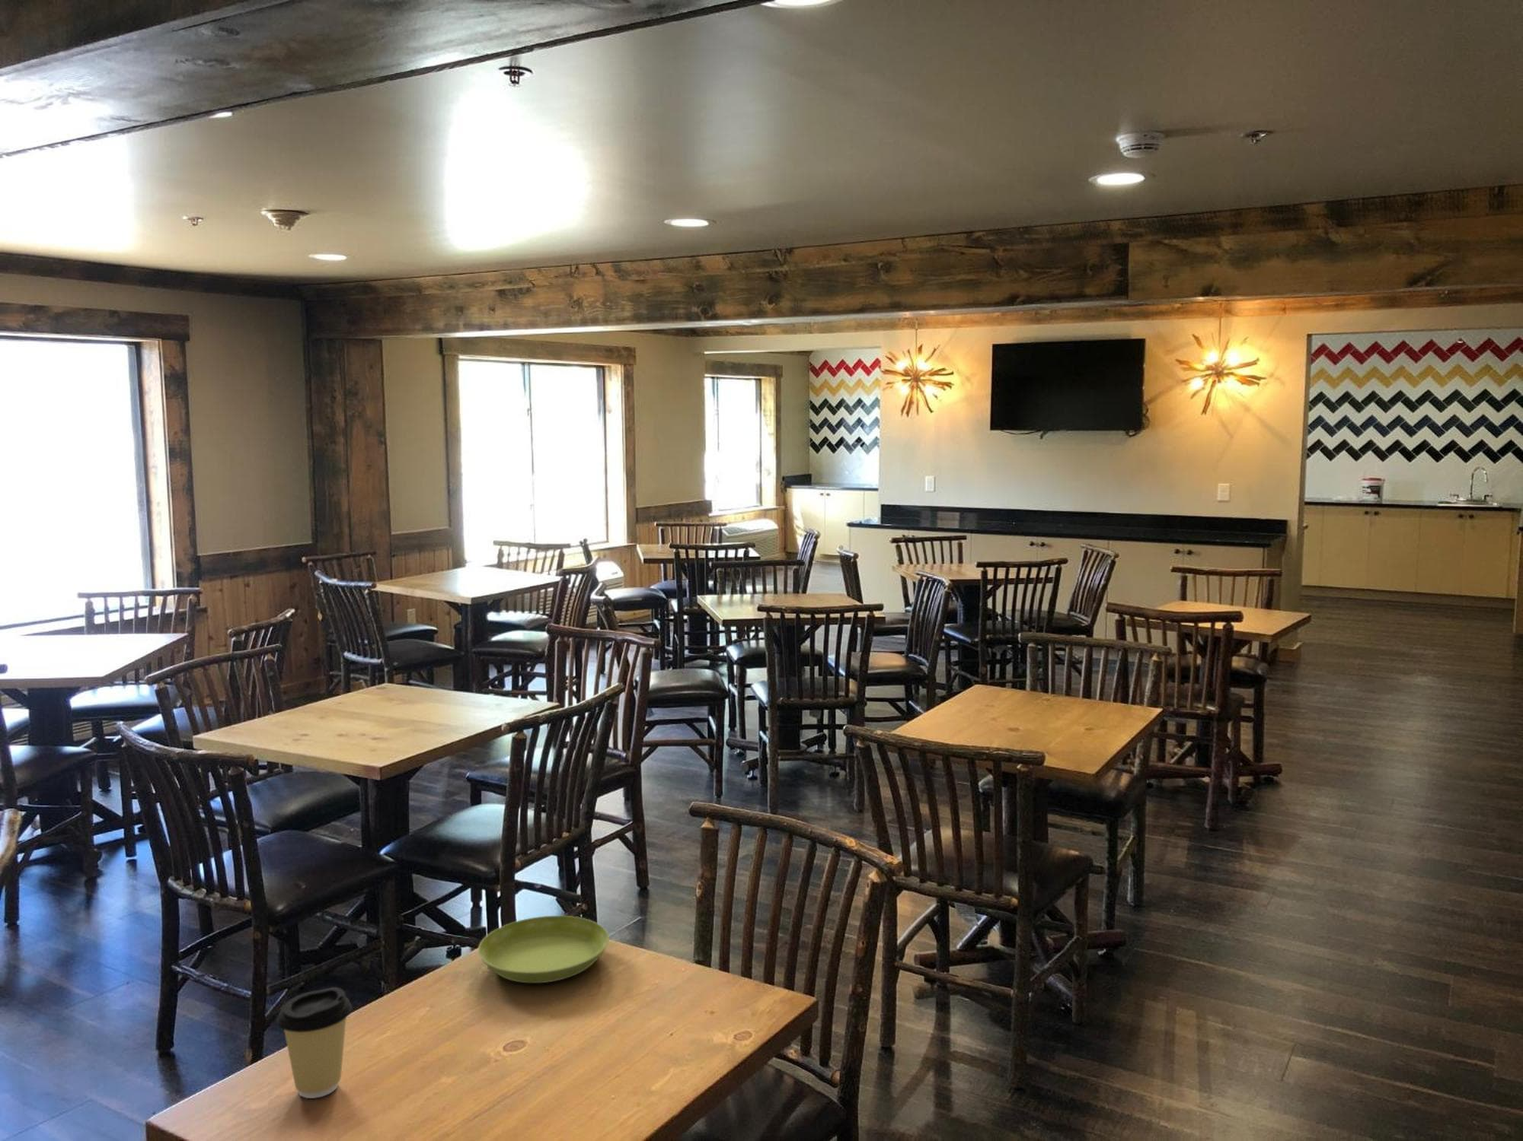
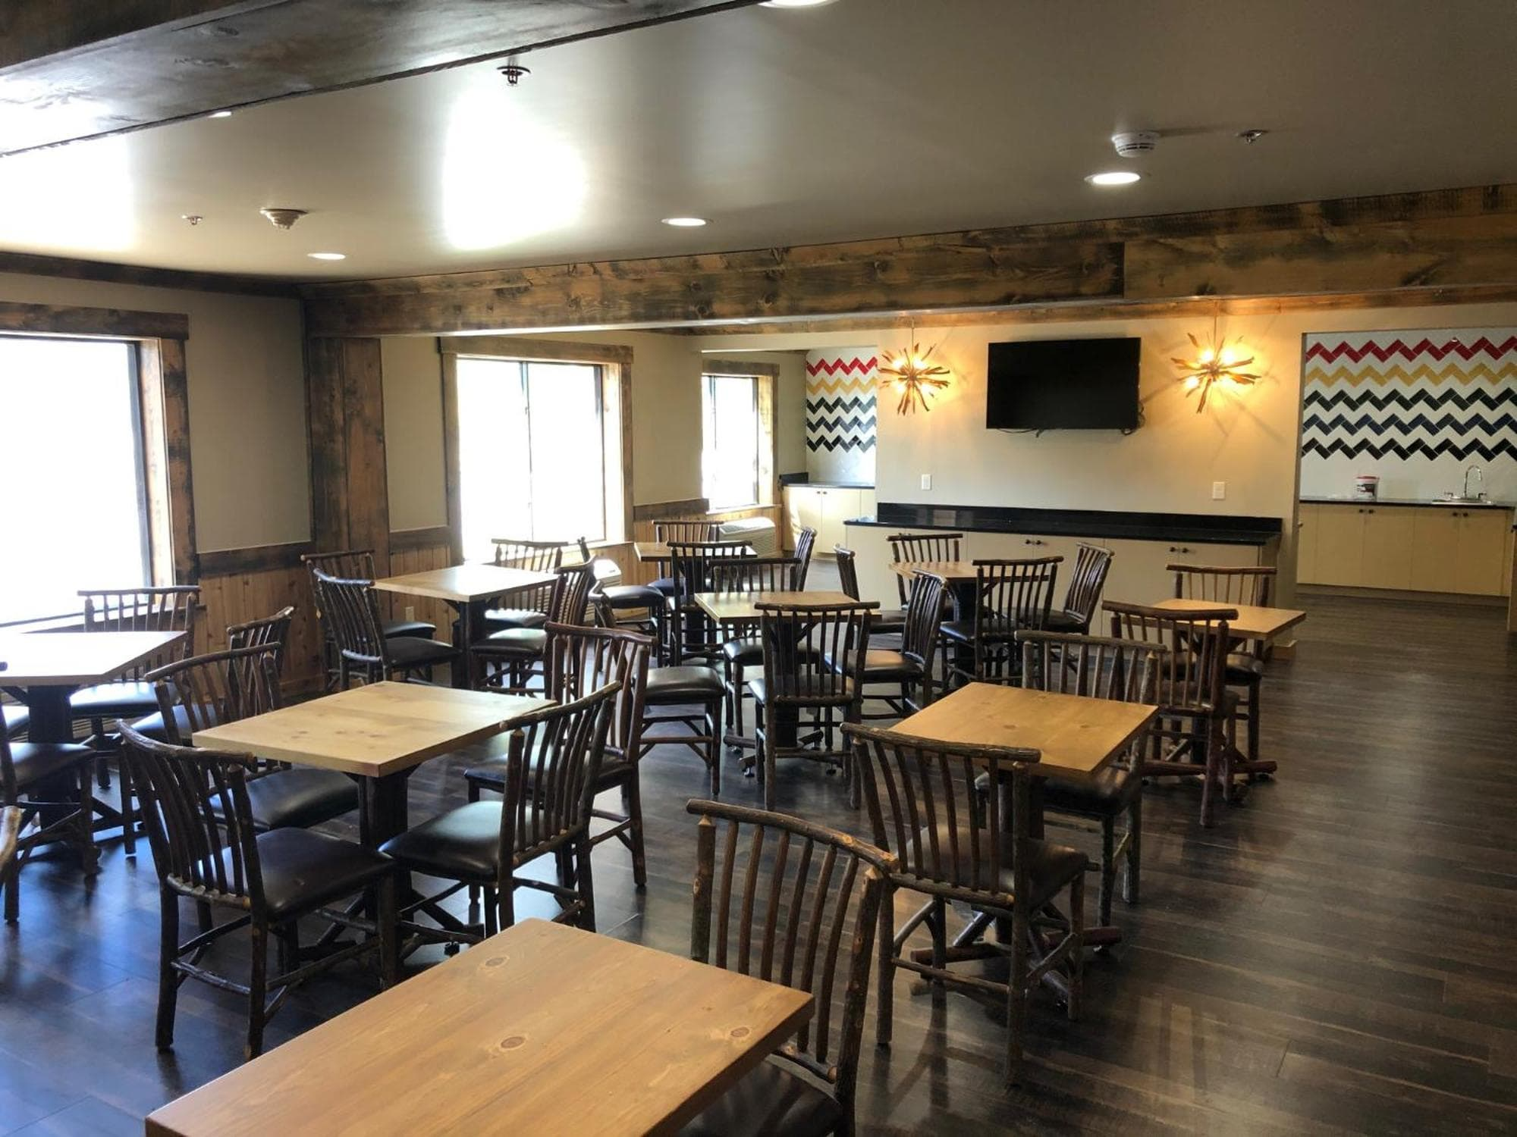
- coffee cup [277,986,353,1099]
- saucer [477,916,610,984]
